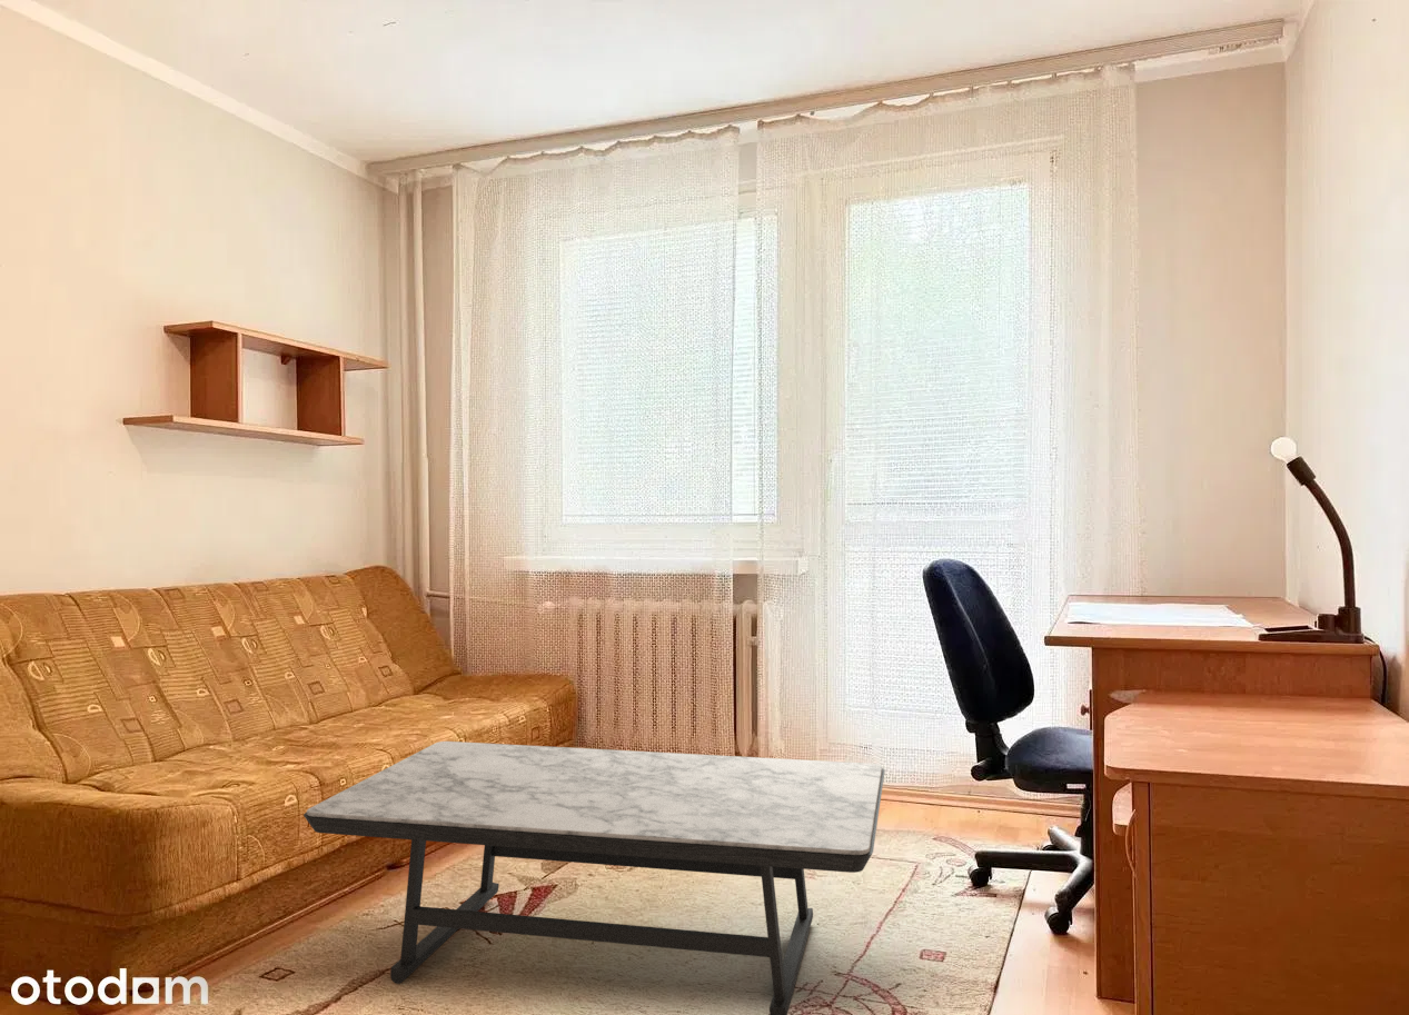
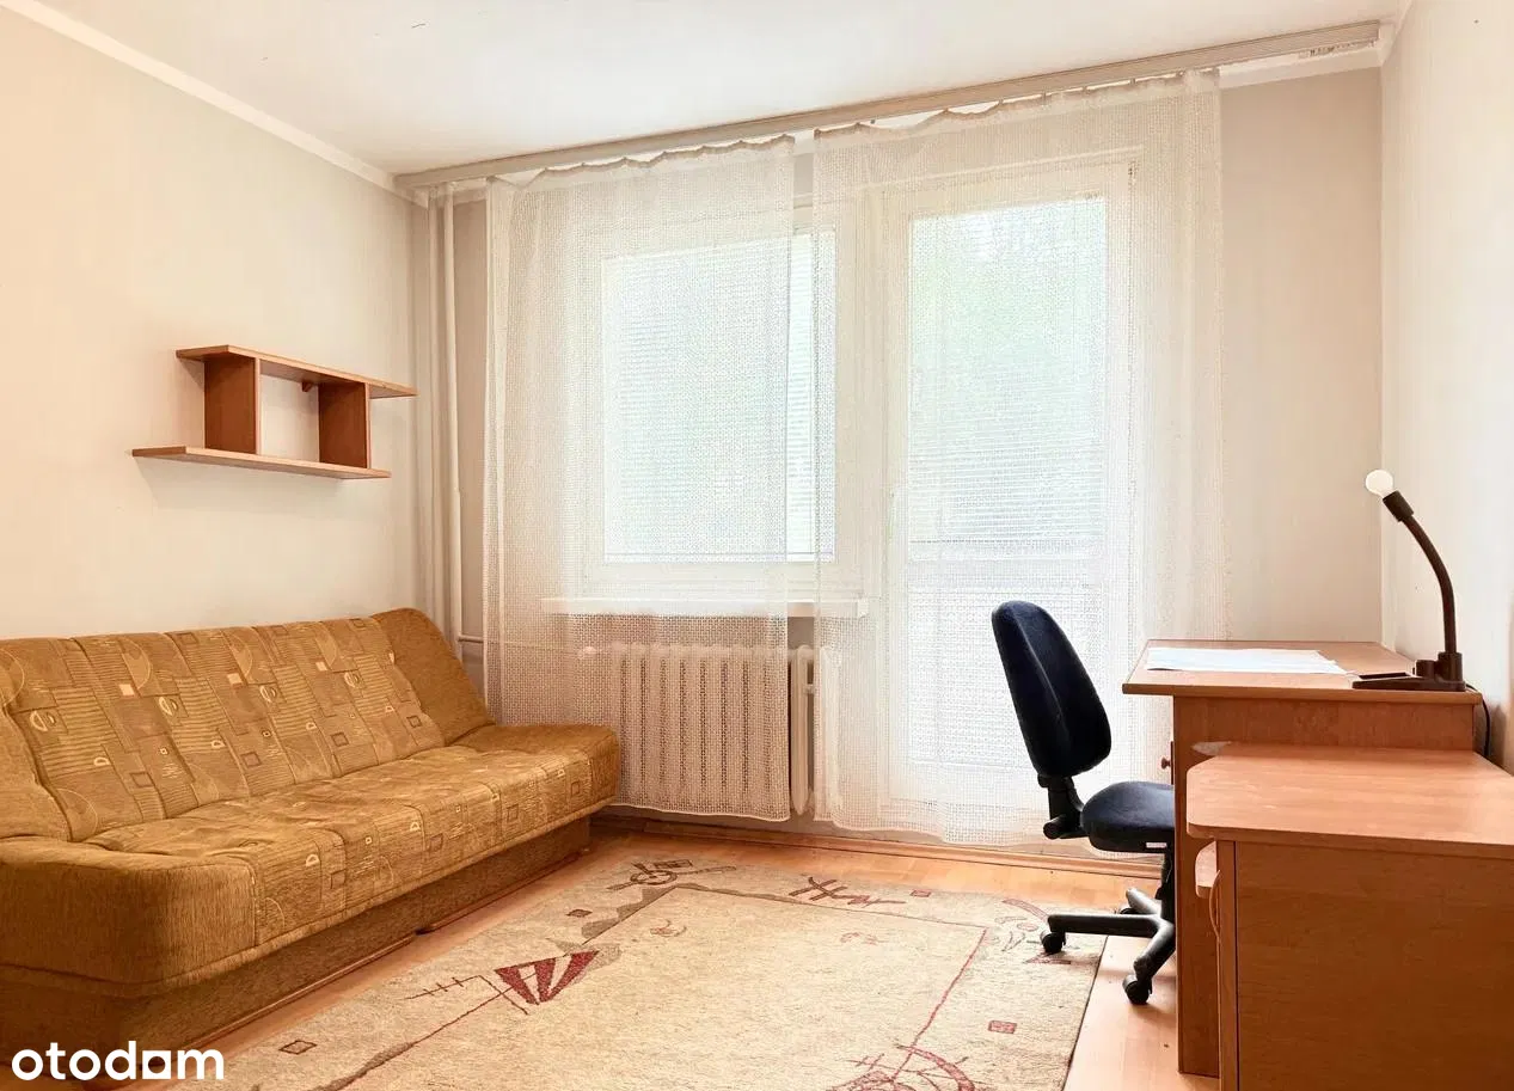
- coffee table [302,740,886,1015]
